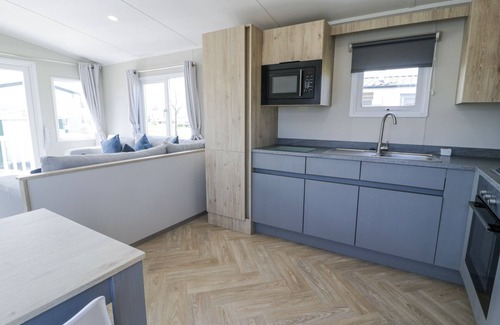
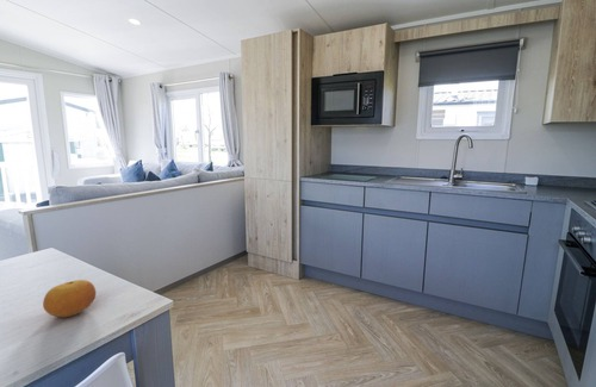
+ fruit [42,279,97,318]
